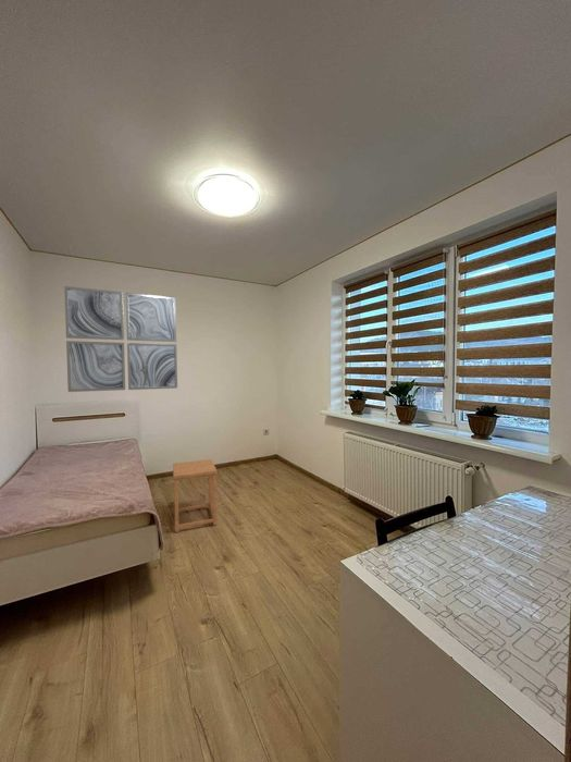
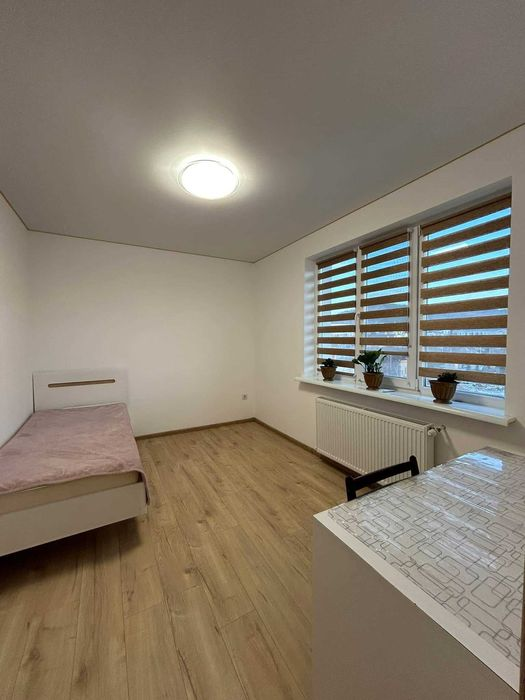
- side table [172,458,219,533]
- wall art [63,285,178,393]
